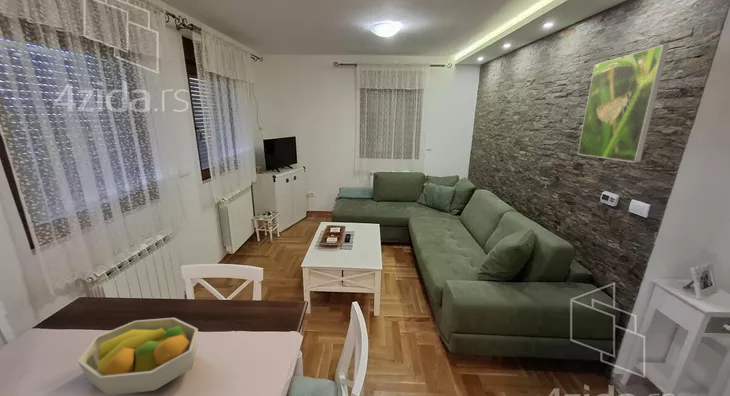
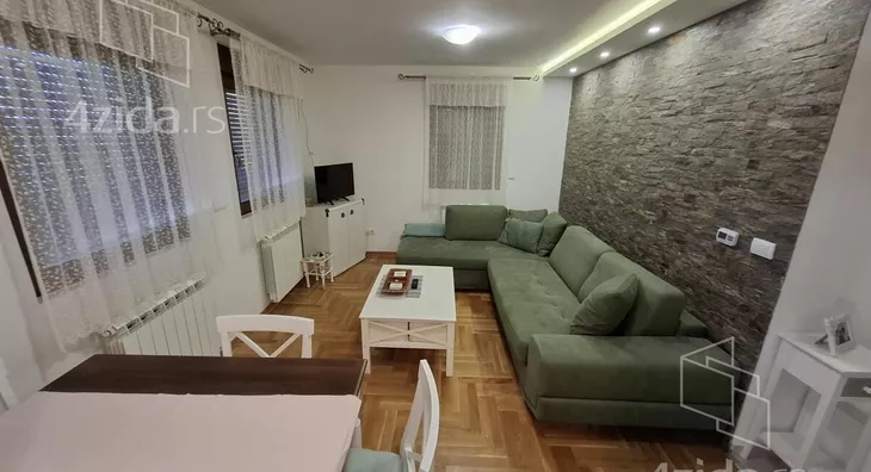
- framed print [577,44,670,163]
- fruit bowl [77,317,199,396]
